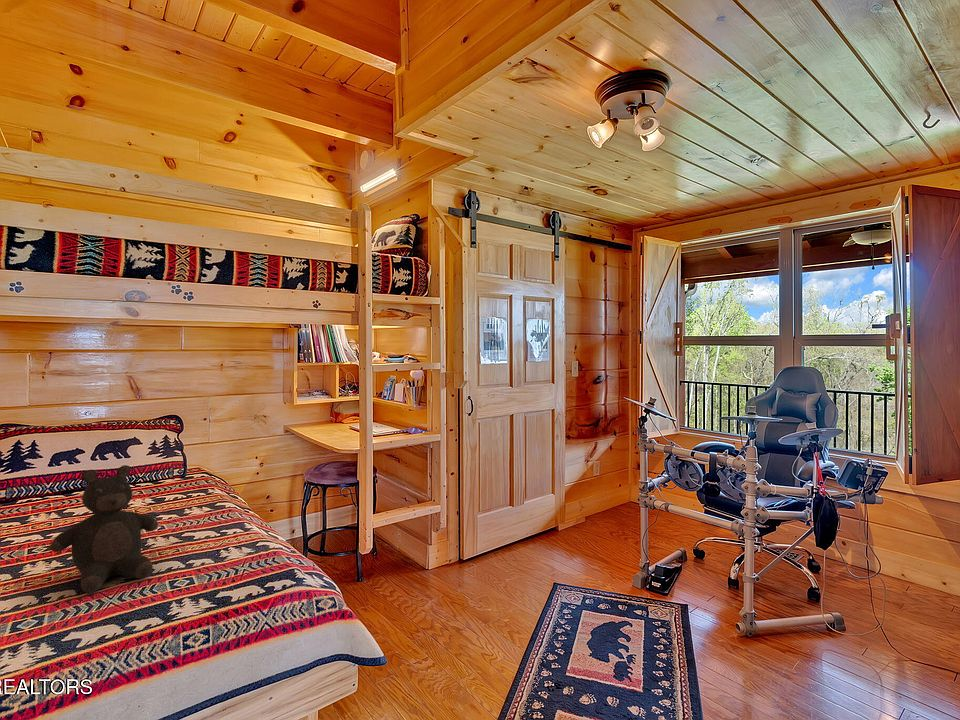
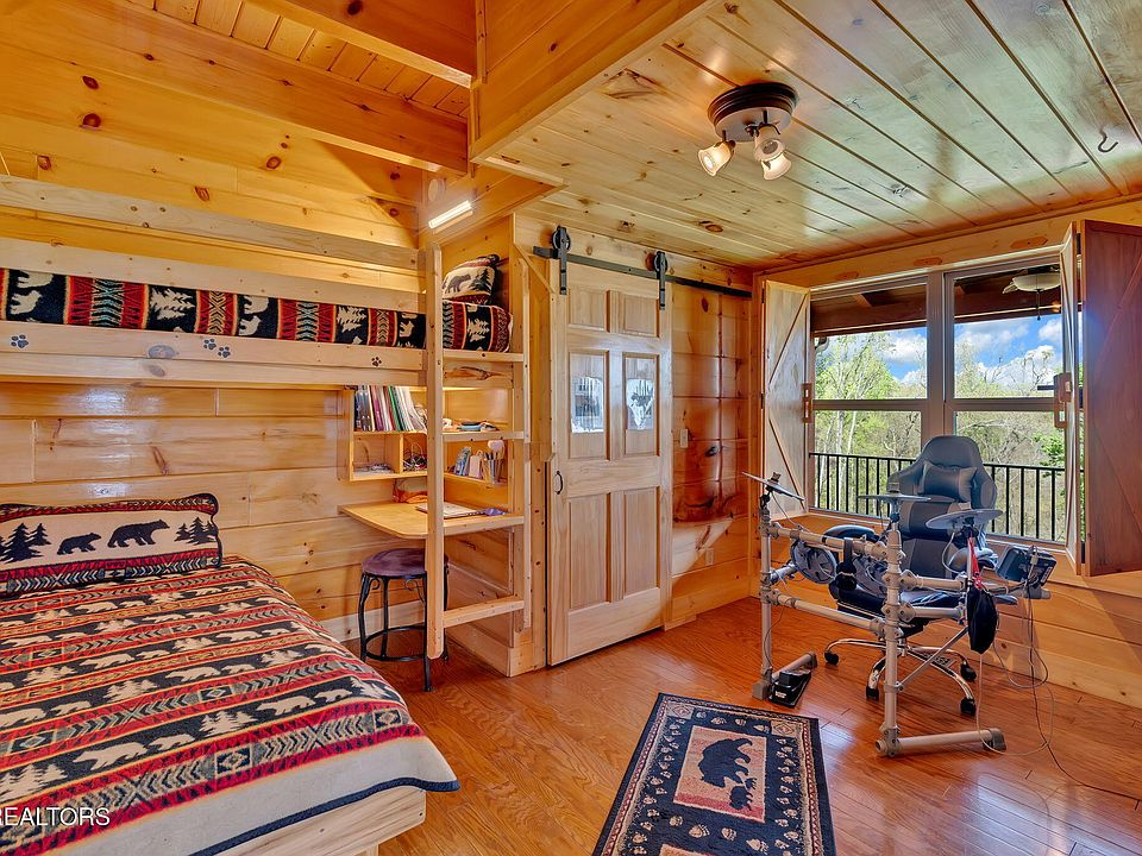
- teddy bear [49,464,159,594]
